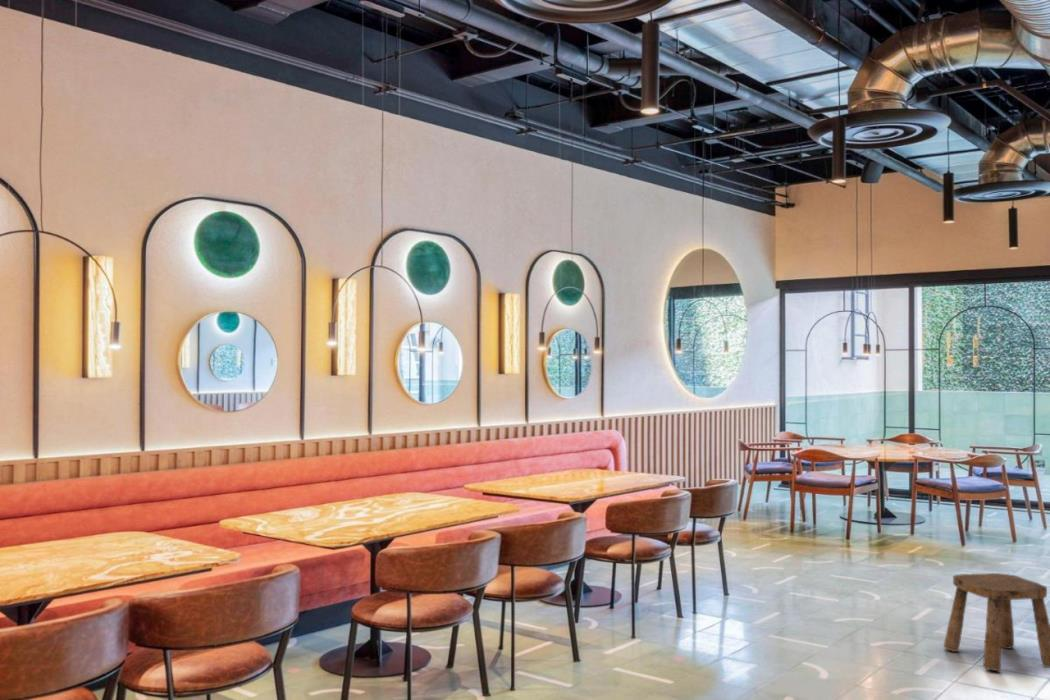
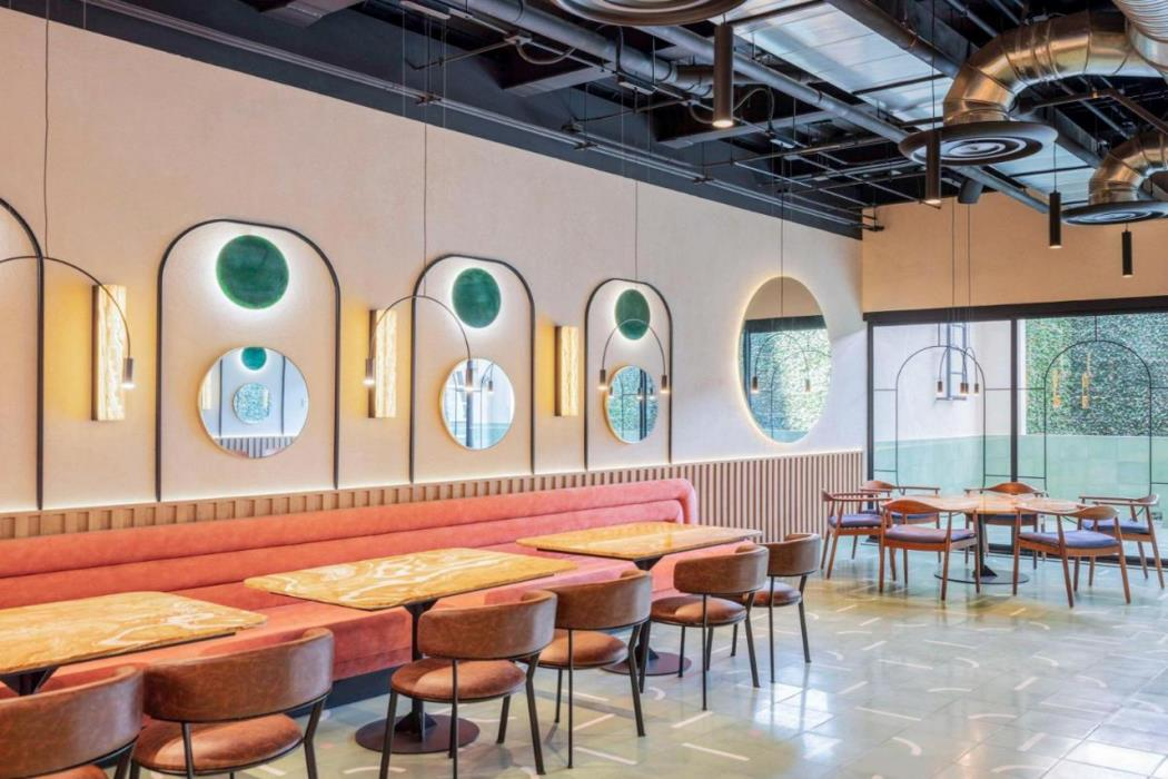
- stool [943,572,1050,672]
